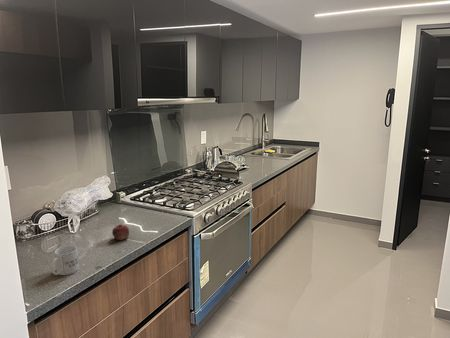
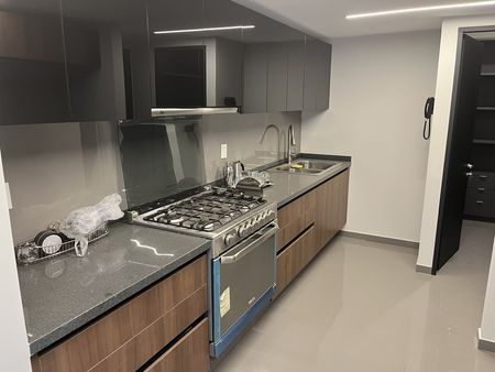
- apple [111,223,130,241]
- mug [50,245,80,276]
